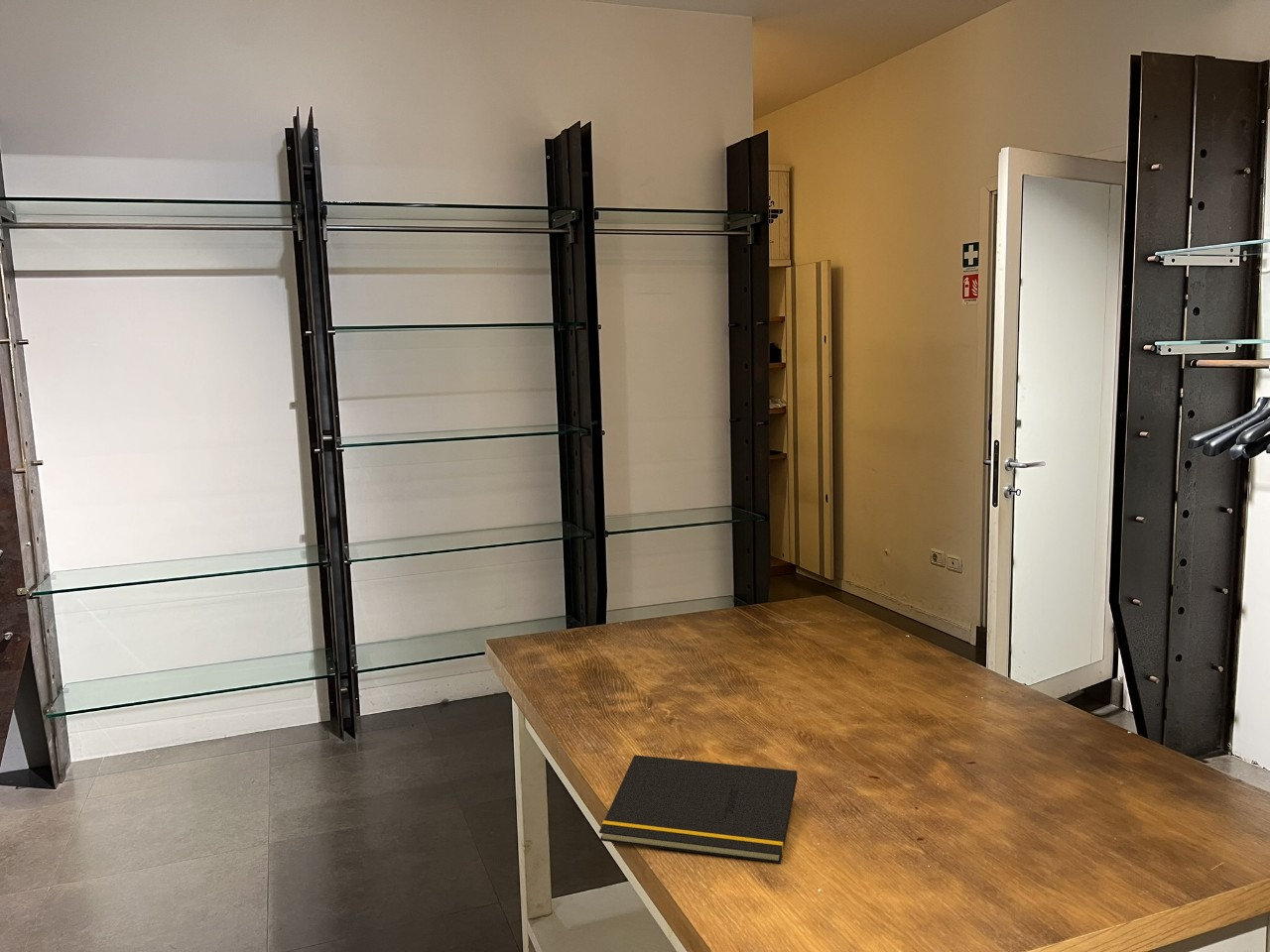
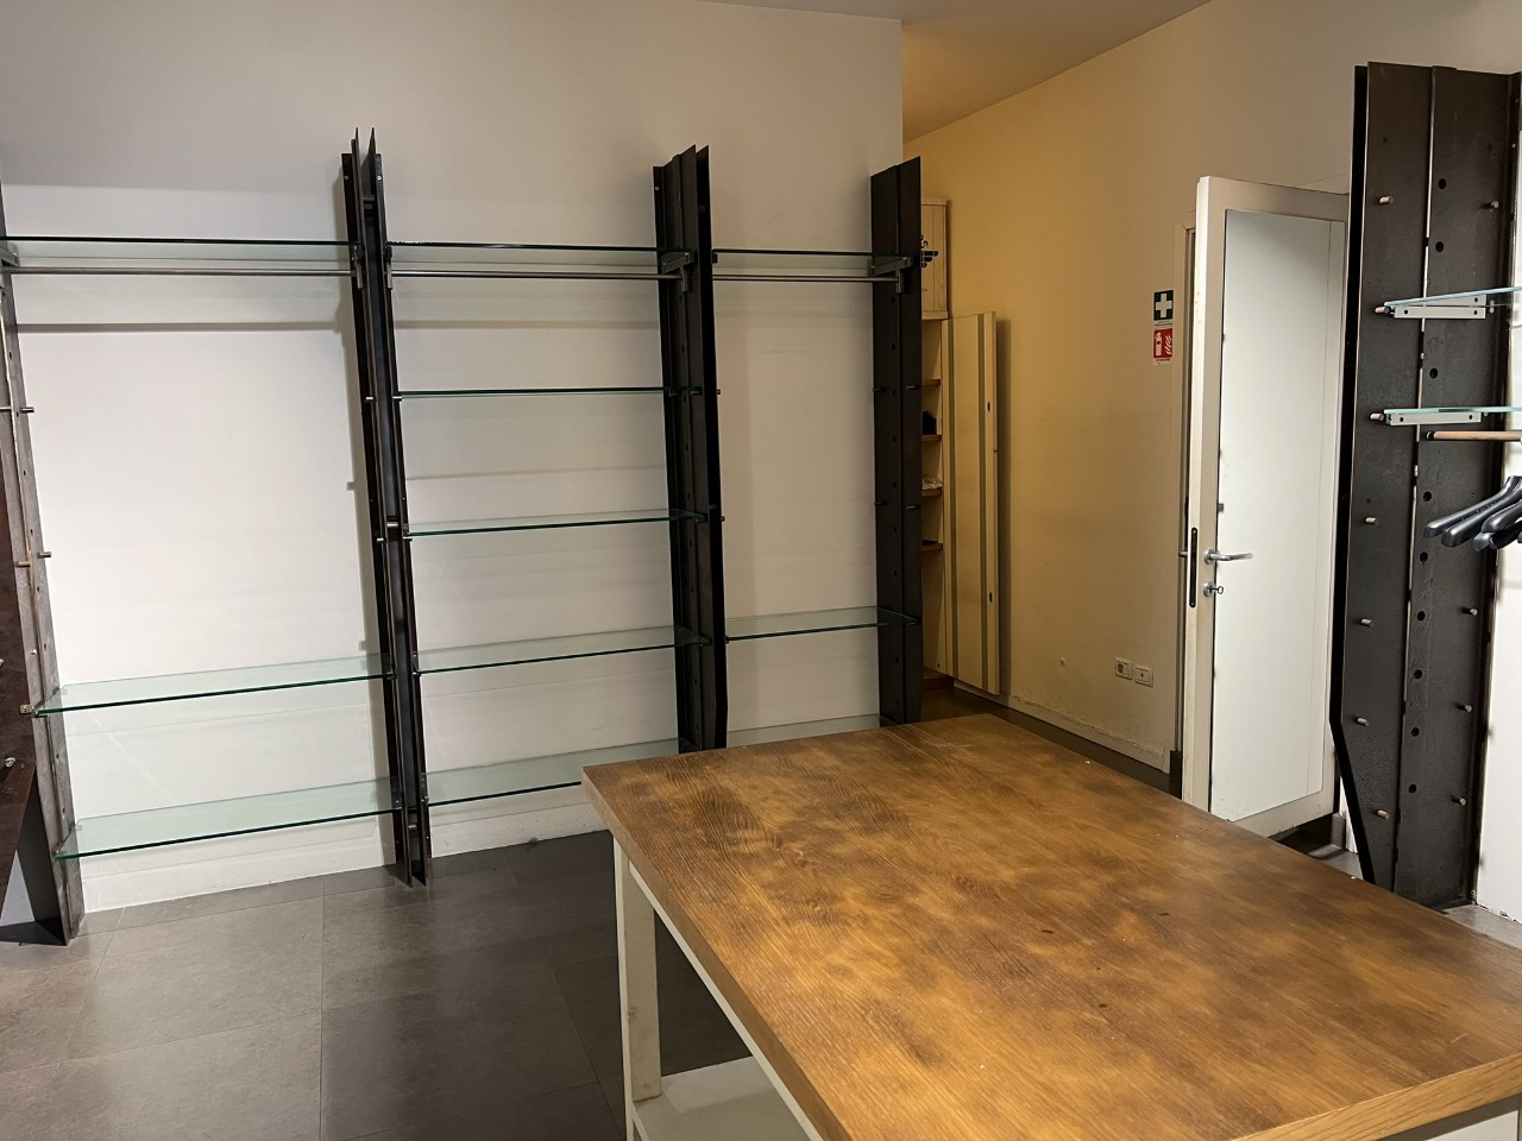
- notepad [598,754,799,864]
